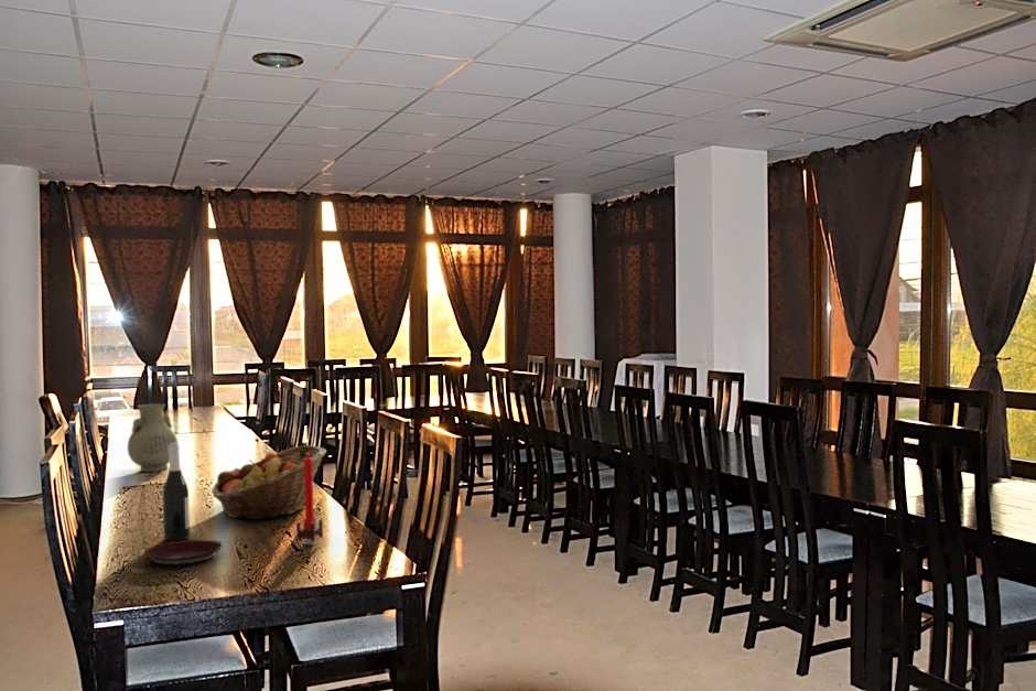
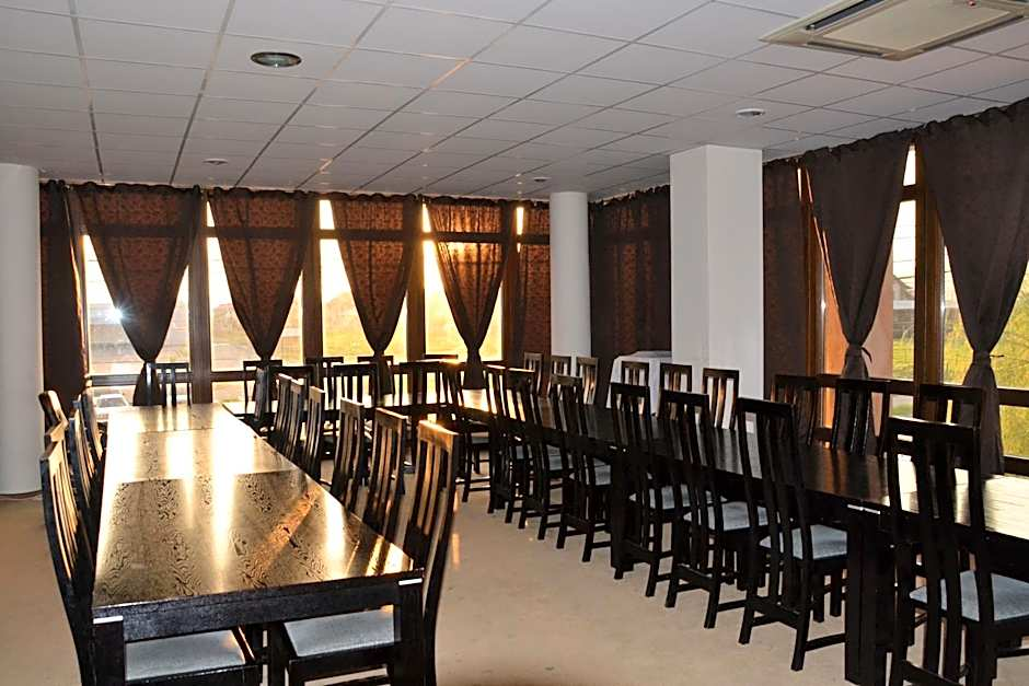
- fruit basket [211,444,327,520]
- wine bottle [161,443,191,542]
- plate [143,539,224,566]
- candle [295,453,324,546]
- vase [127,402,179,473]
